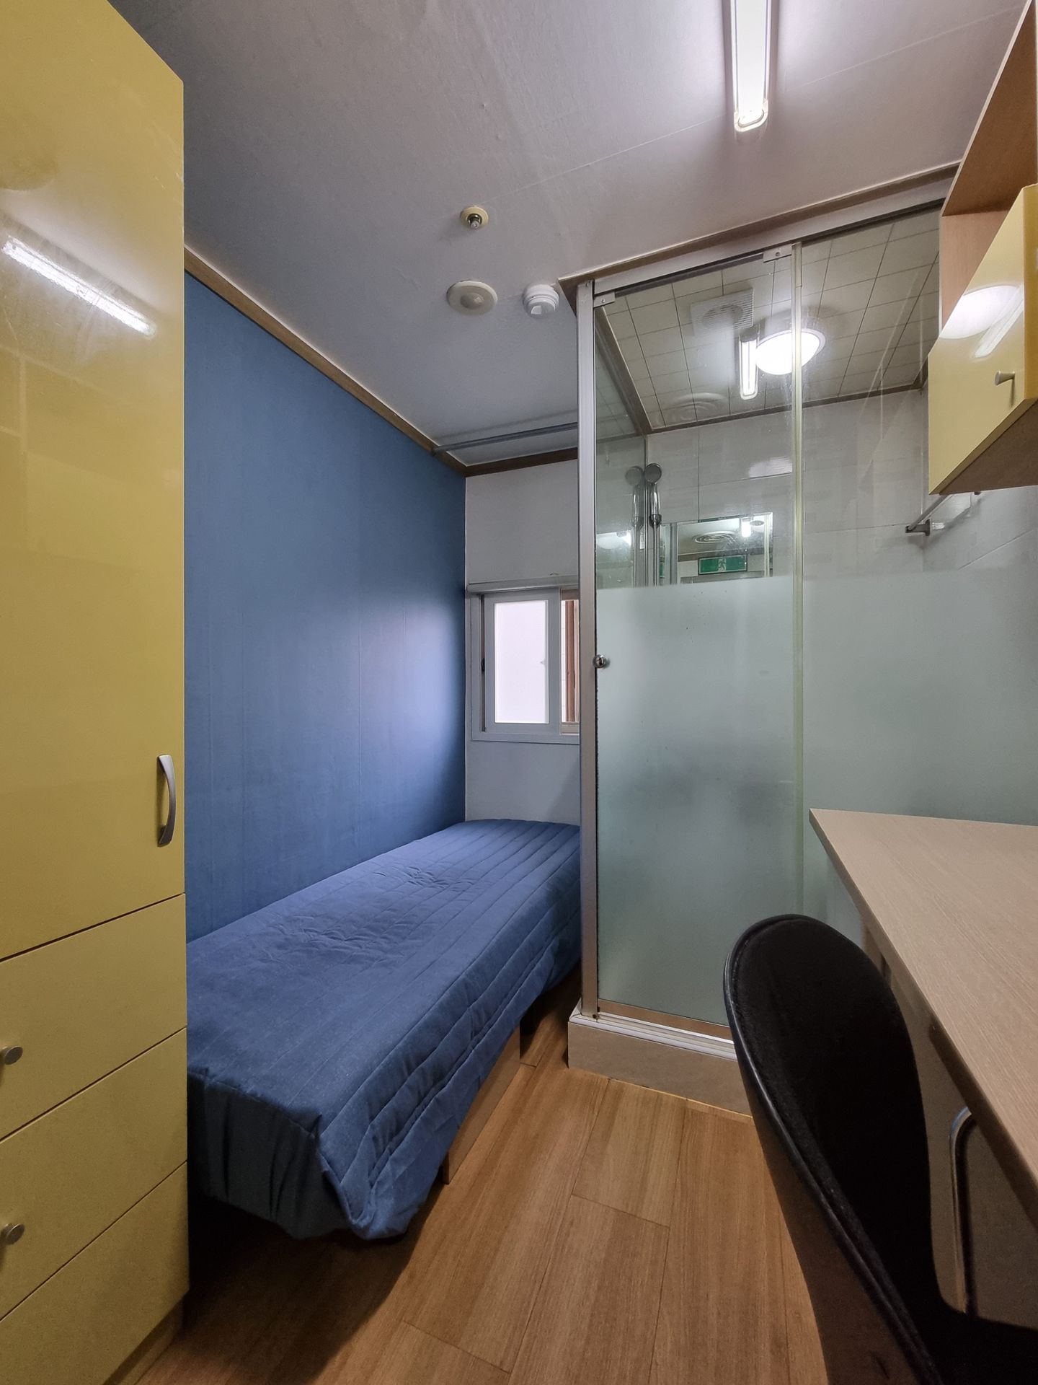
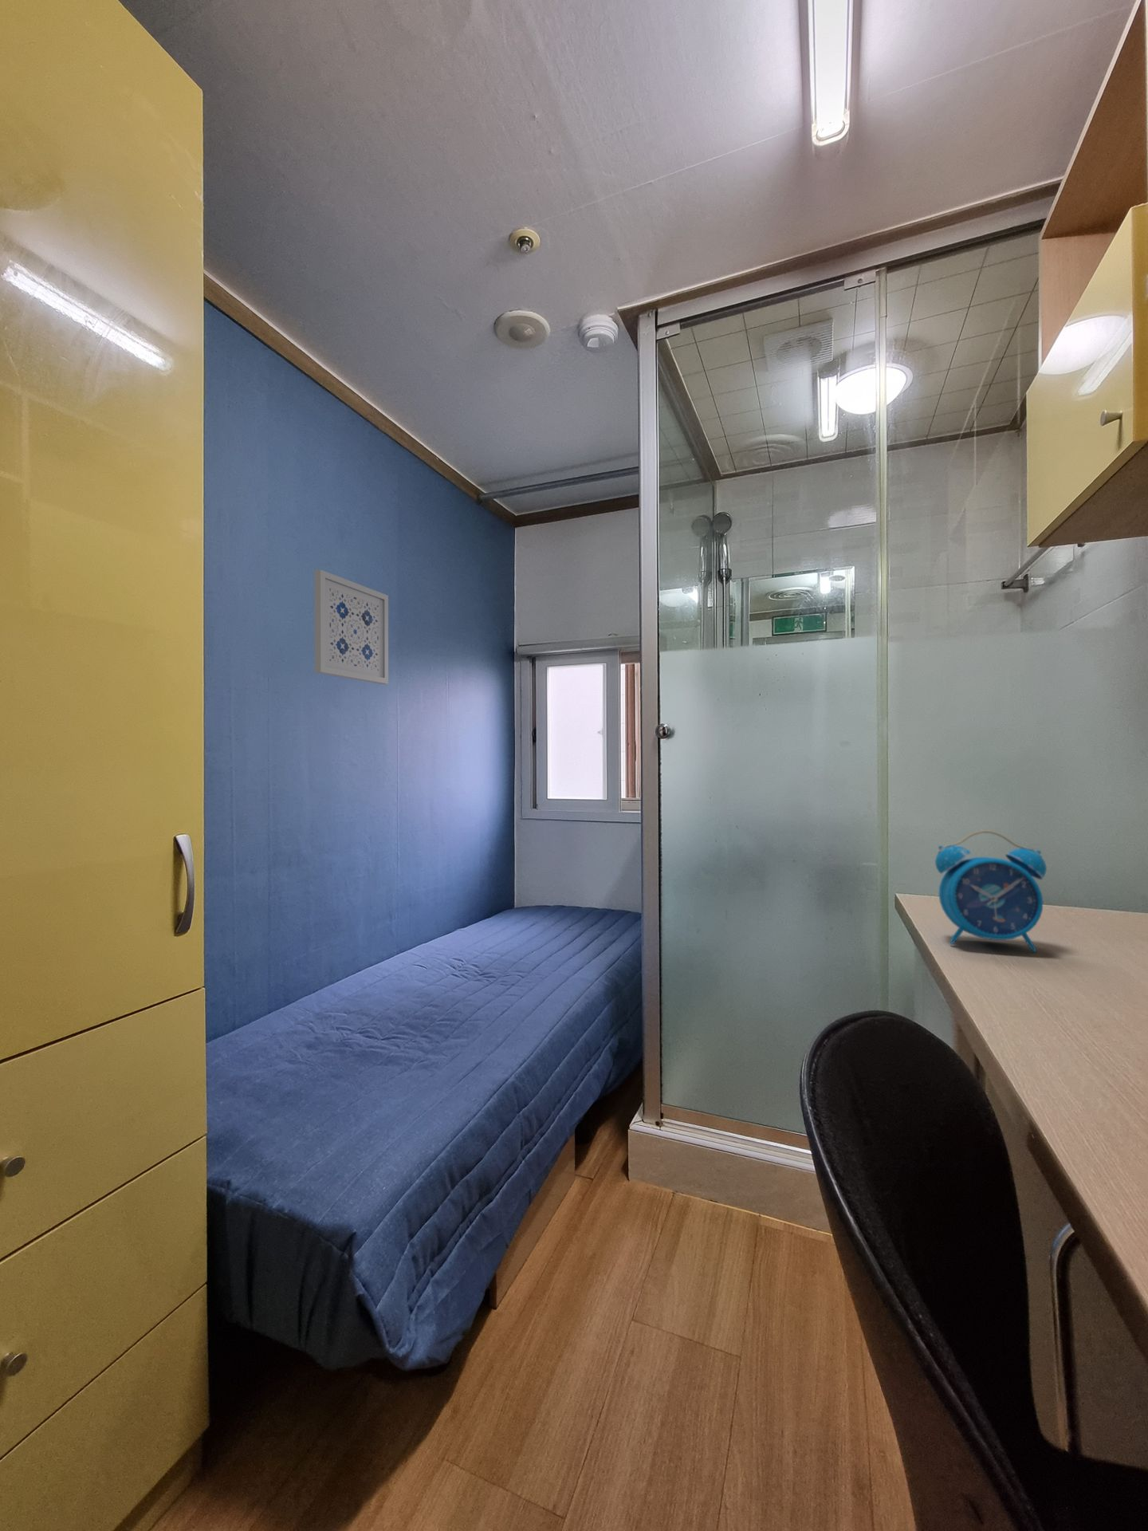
+ wall art [314,569,390,685]
+ alarm clock [935,829,1048,952]
